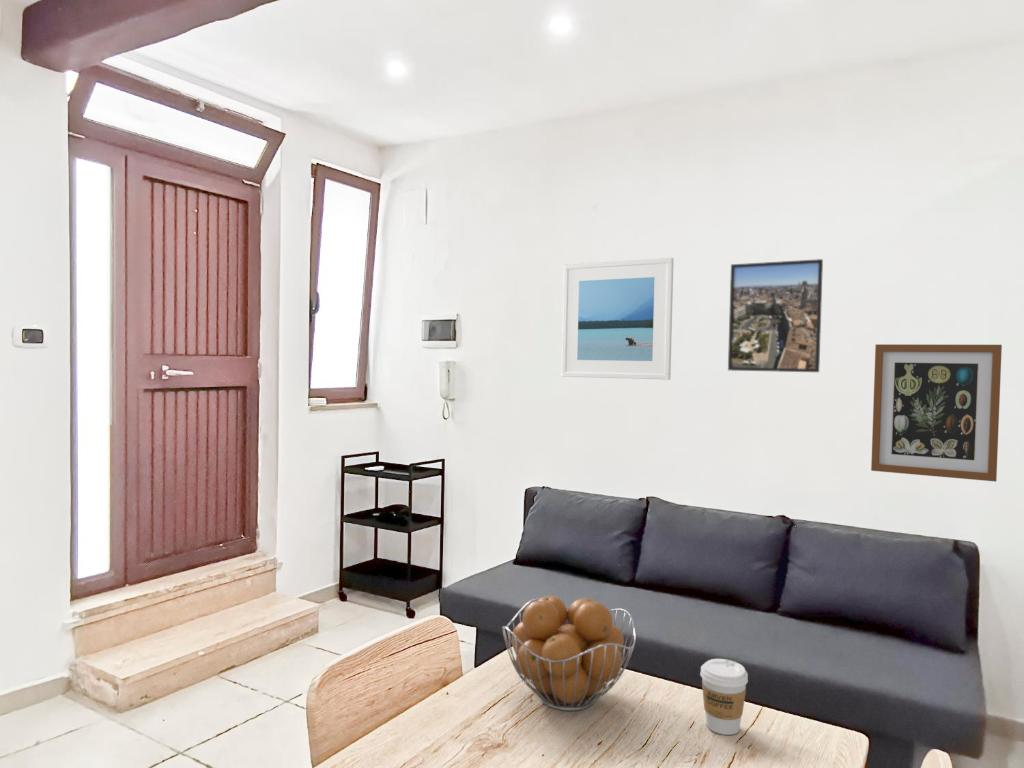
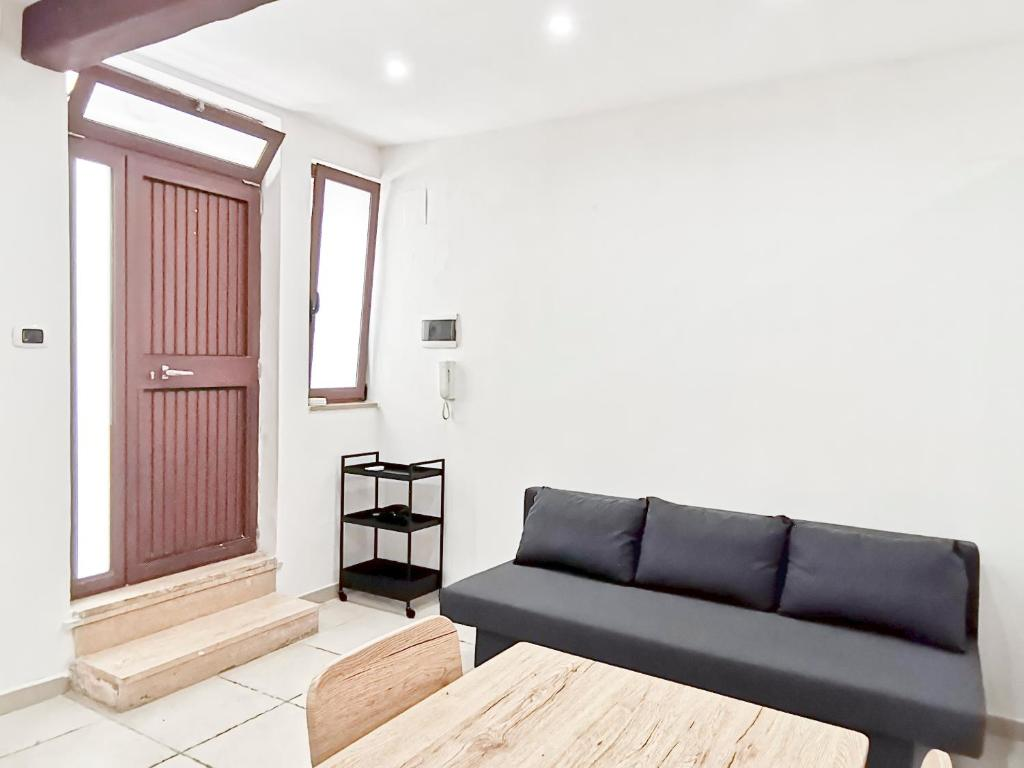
- wall art [870,343,1003,483]
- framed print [561,257,675,381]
- fruit basket [501,595,637,712]
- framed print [727,258,824,373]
- coffee cup [699,658,749,736]
